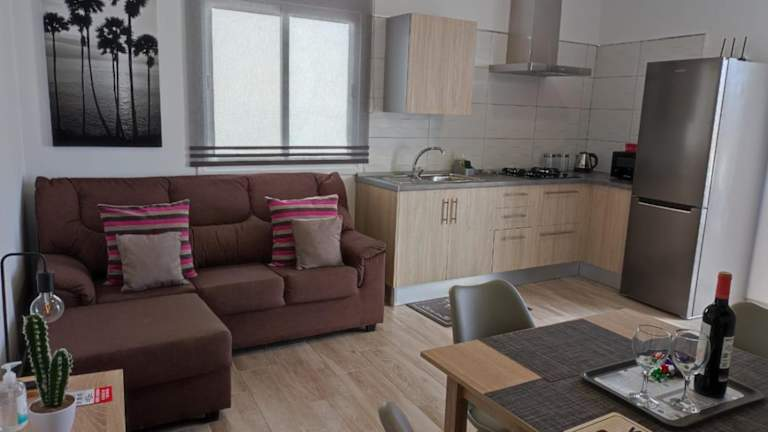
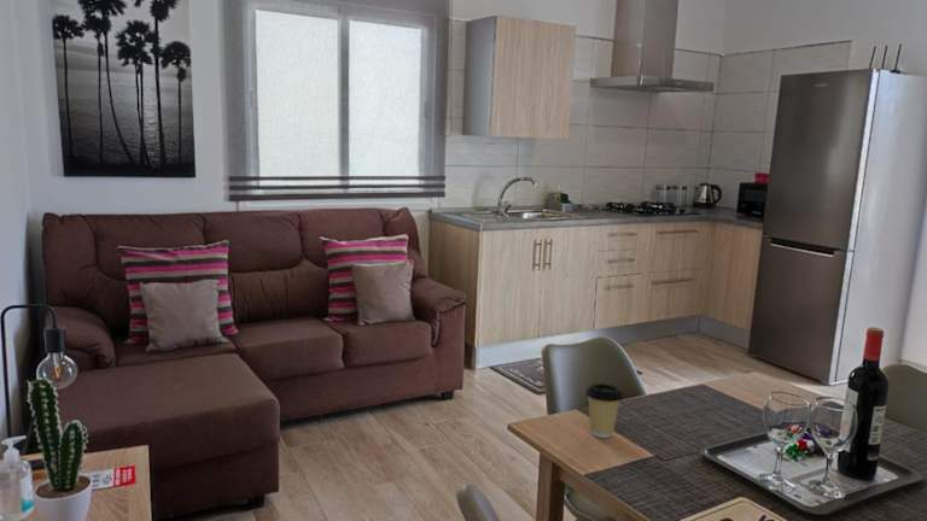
+ coffee cup [584,382,625,439]
